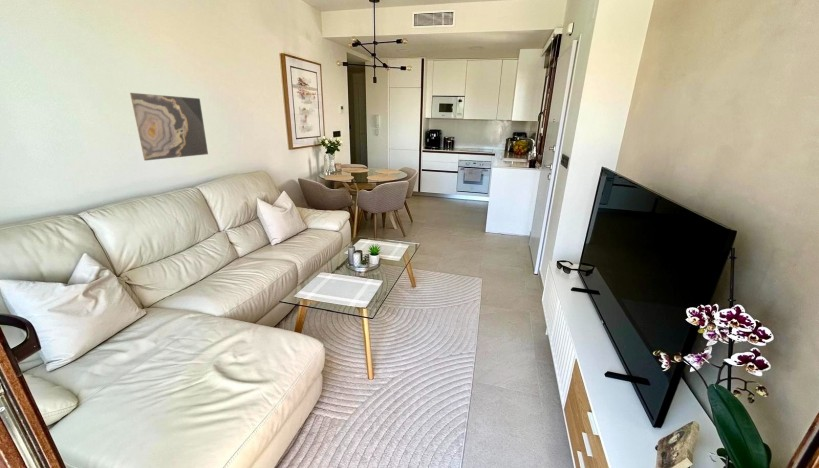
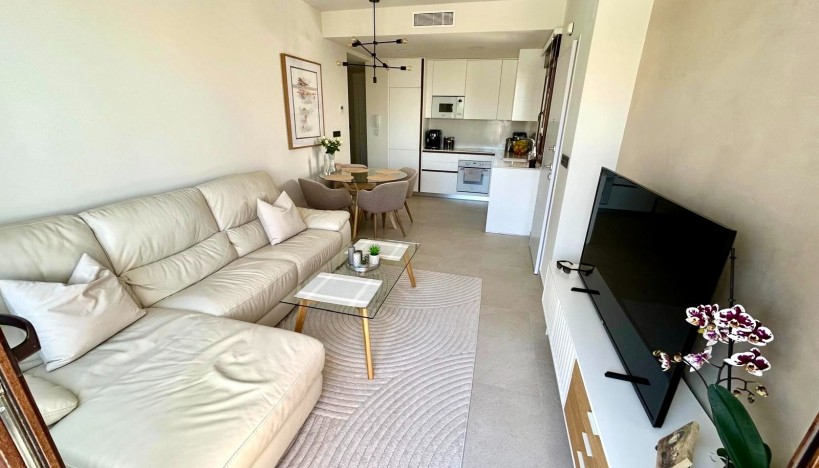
- wall art [129,92,209,162]
